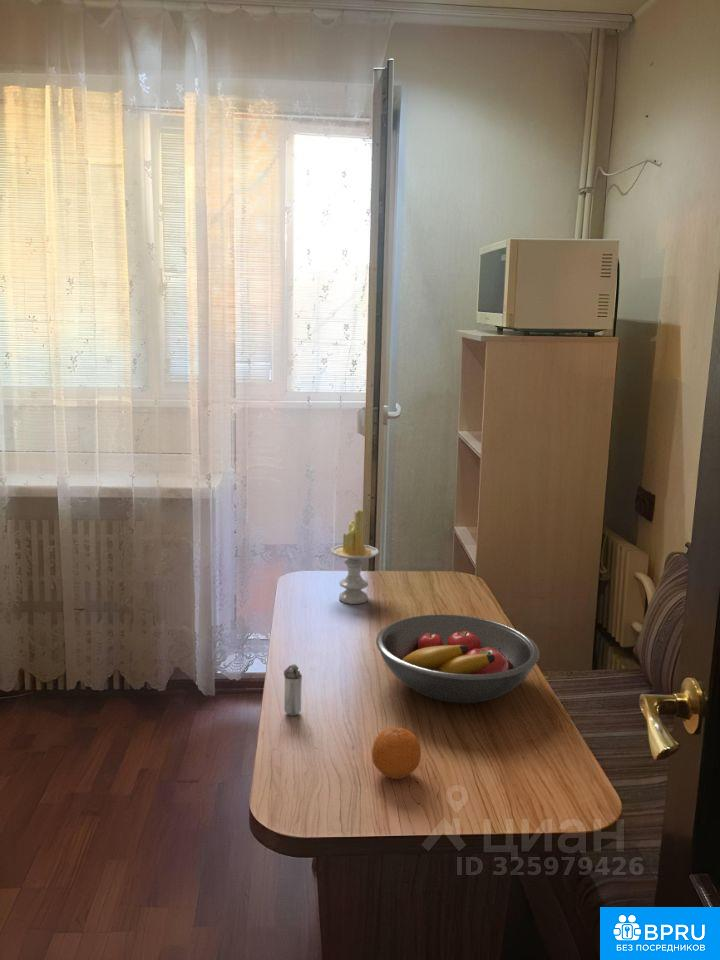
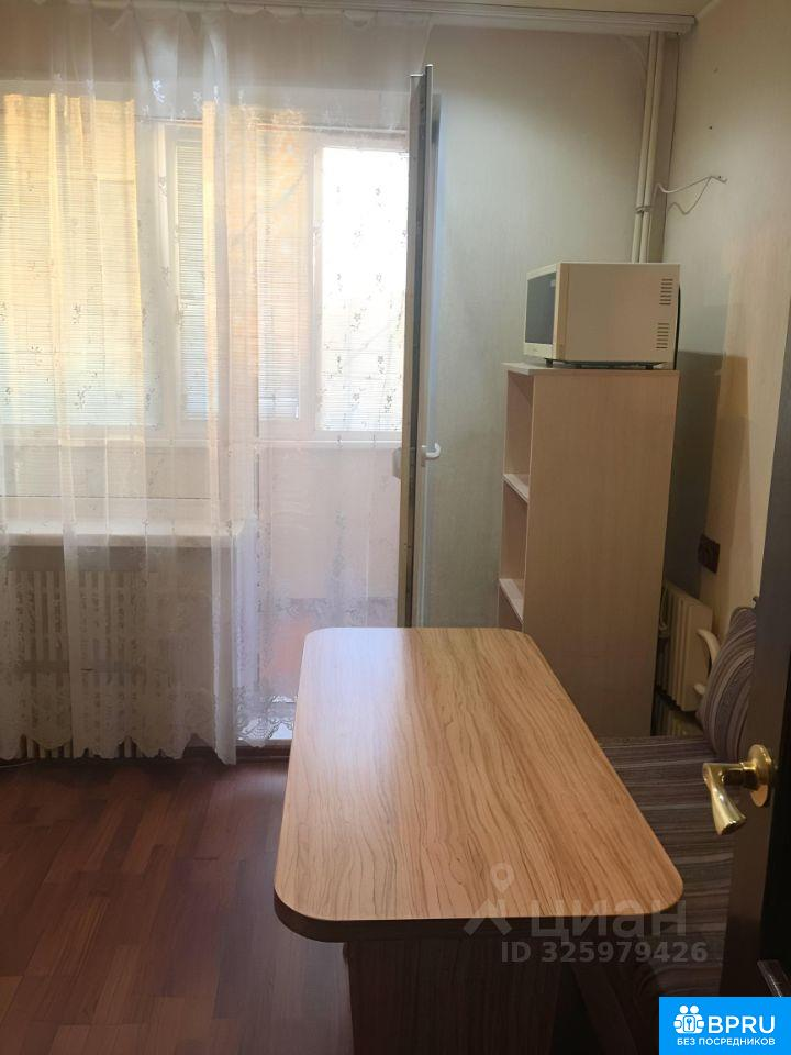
- fruit bowl [375,614,541,704]
- candle [330,508,380,605]
- fruit [371,727,422,780]
- shaker [283,663,303,717]
